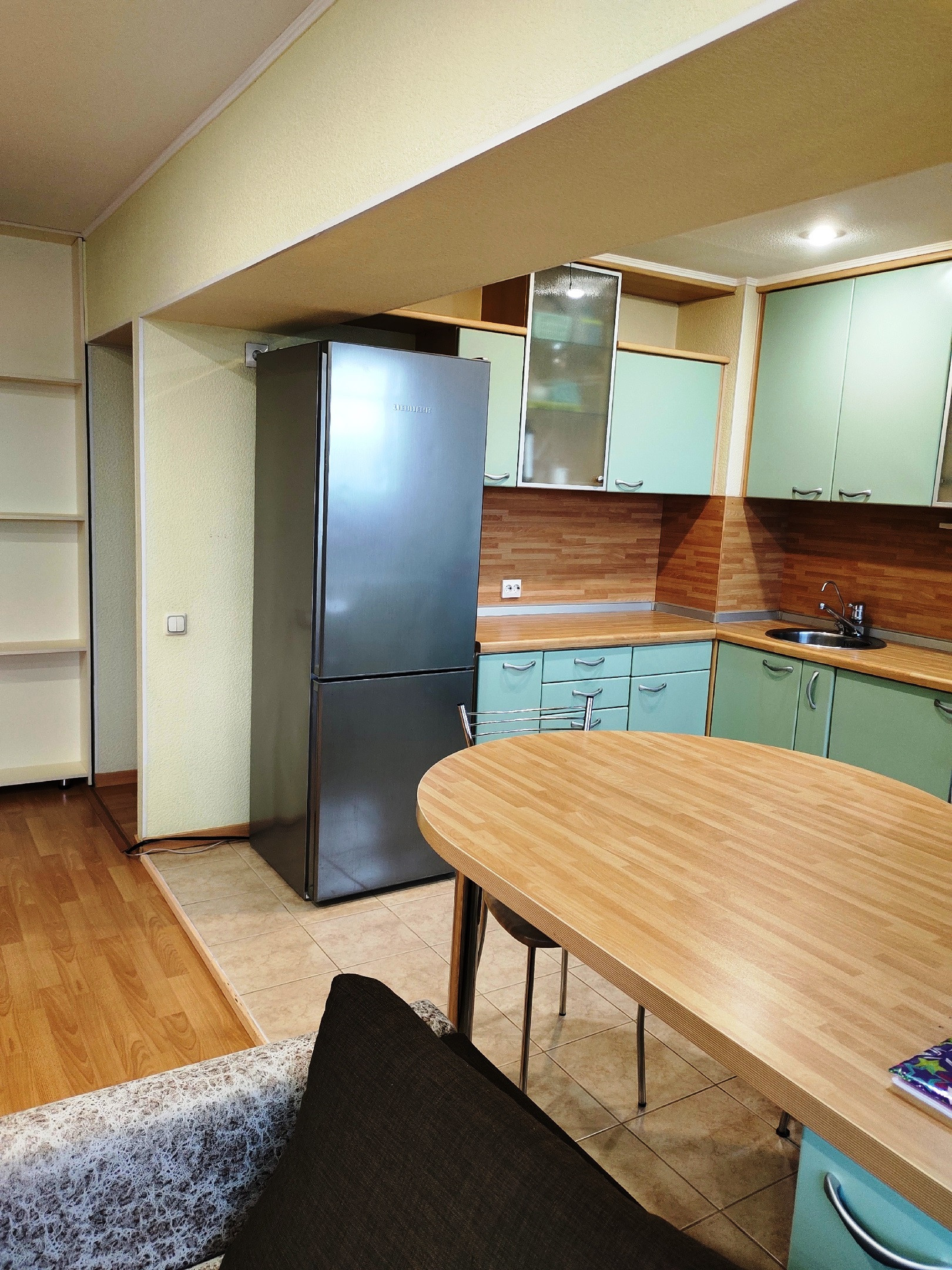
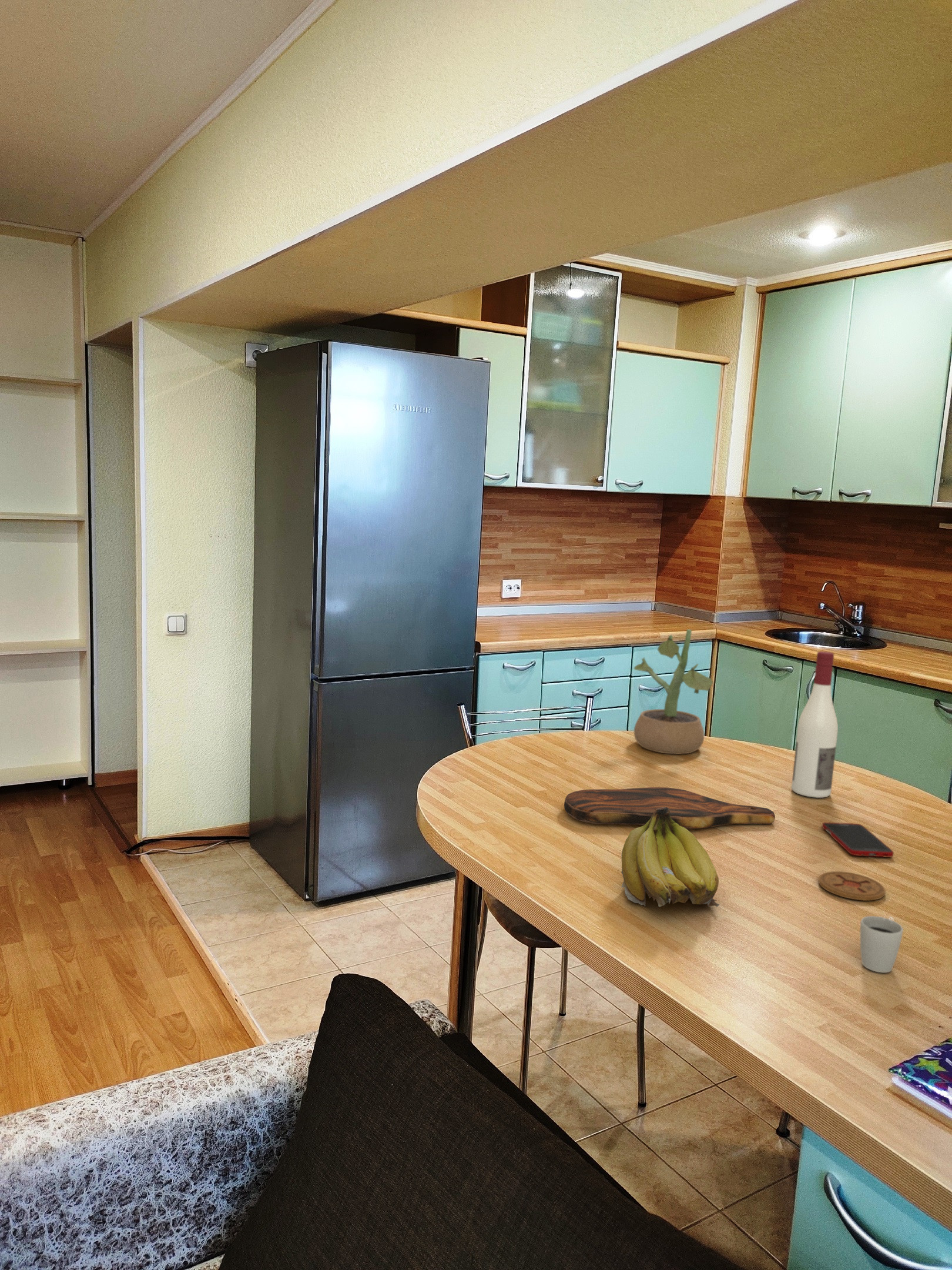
+ fruit [621,807,720,907]
+ cutting board [564,787,776,829]
+ potted plant [633,629,713,755]
+ cell phone [821,822,894,858]
+ cup [860,911,904,974]
+ coaster [818,871,886,901]
+ alcohol [791,651,839,798]
